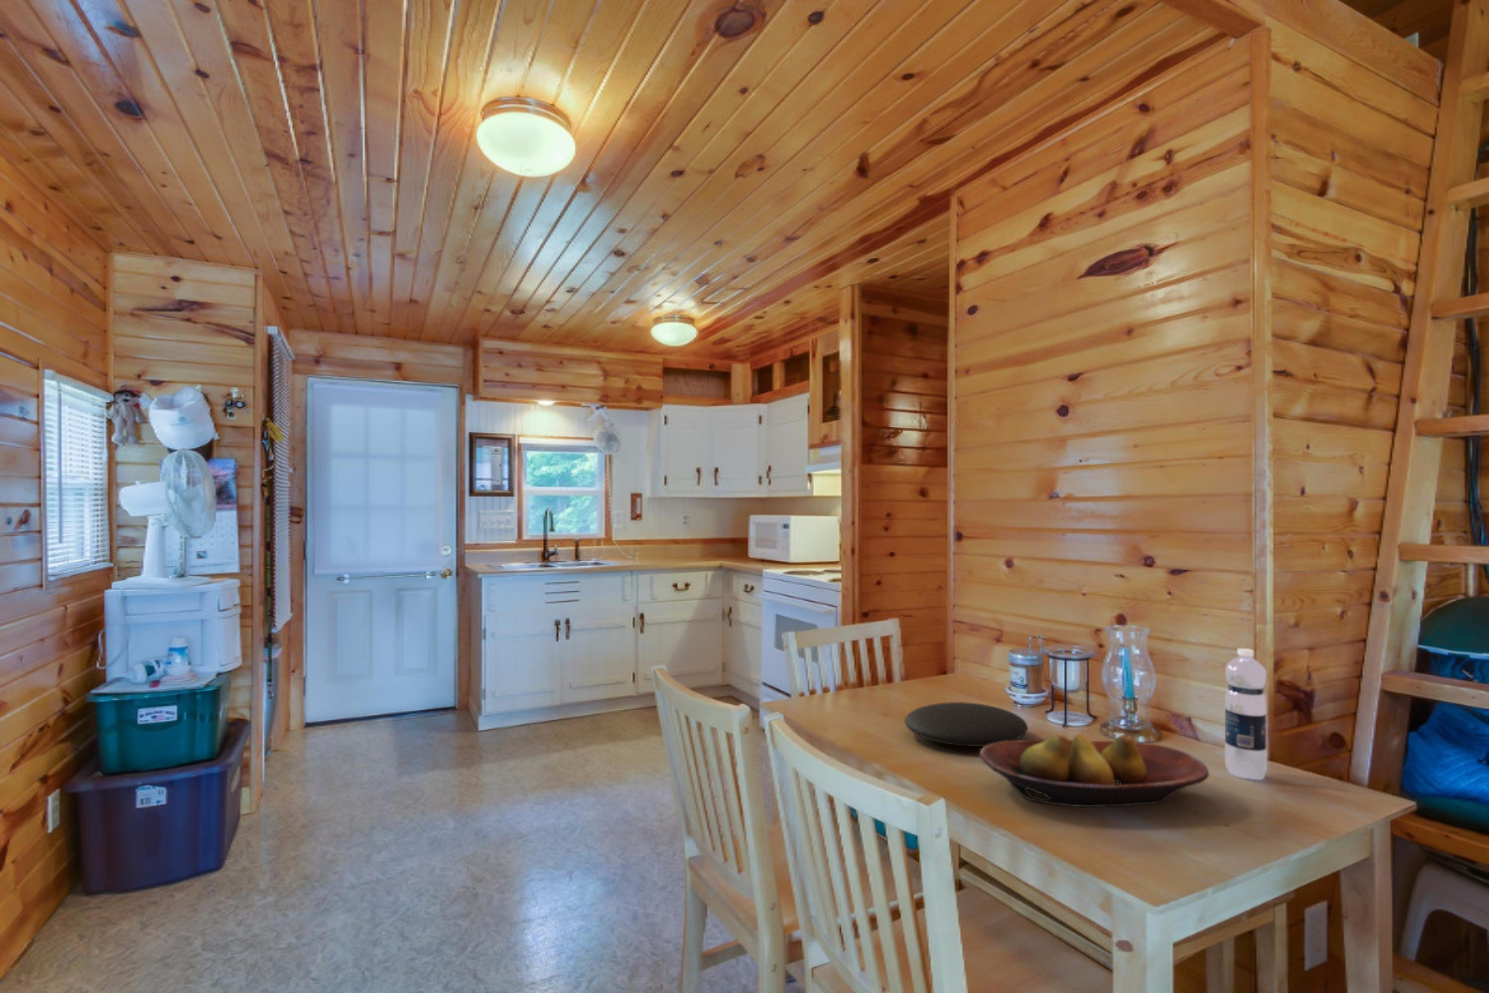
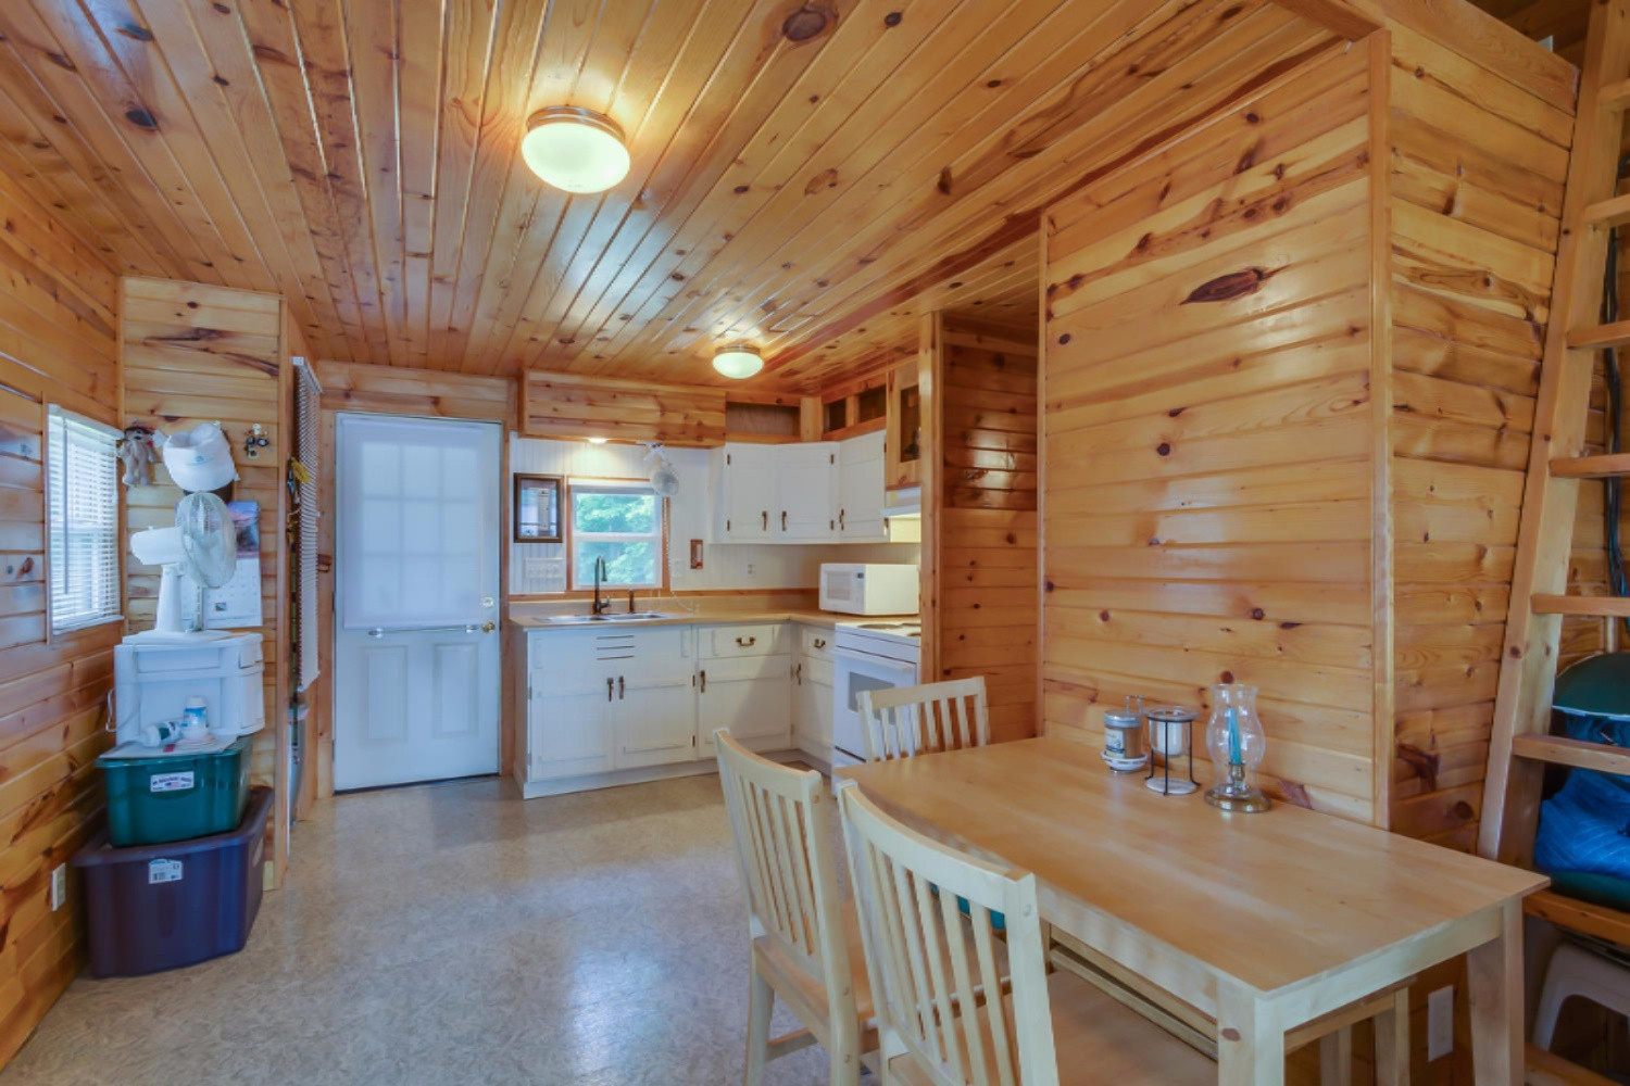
- water bottle [1224,647,1267,780]
- plate [903,702,1028,748]
- fruit bowl [978,733,1210,808]
